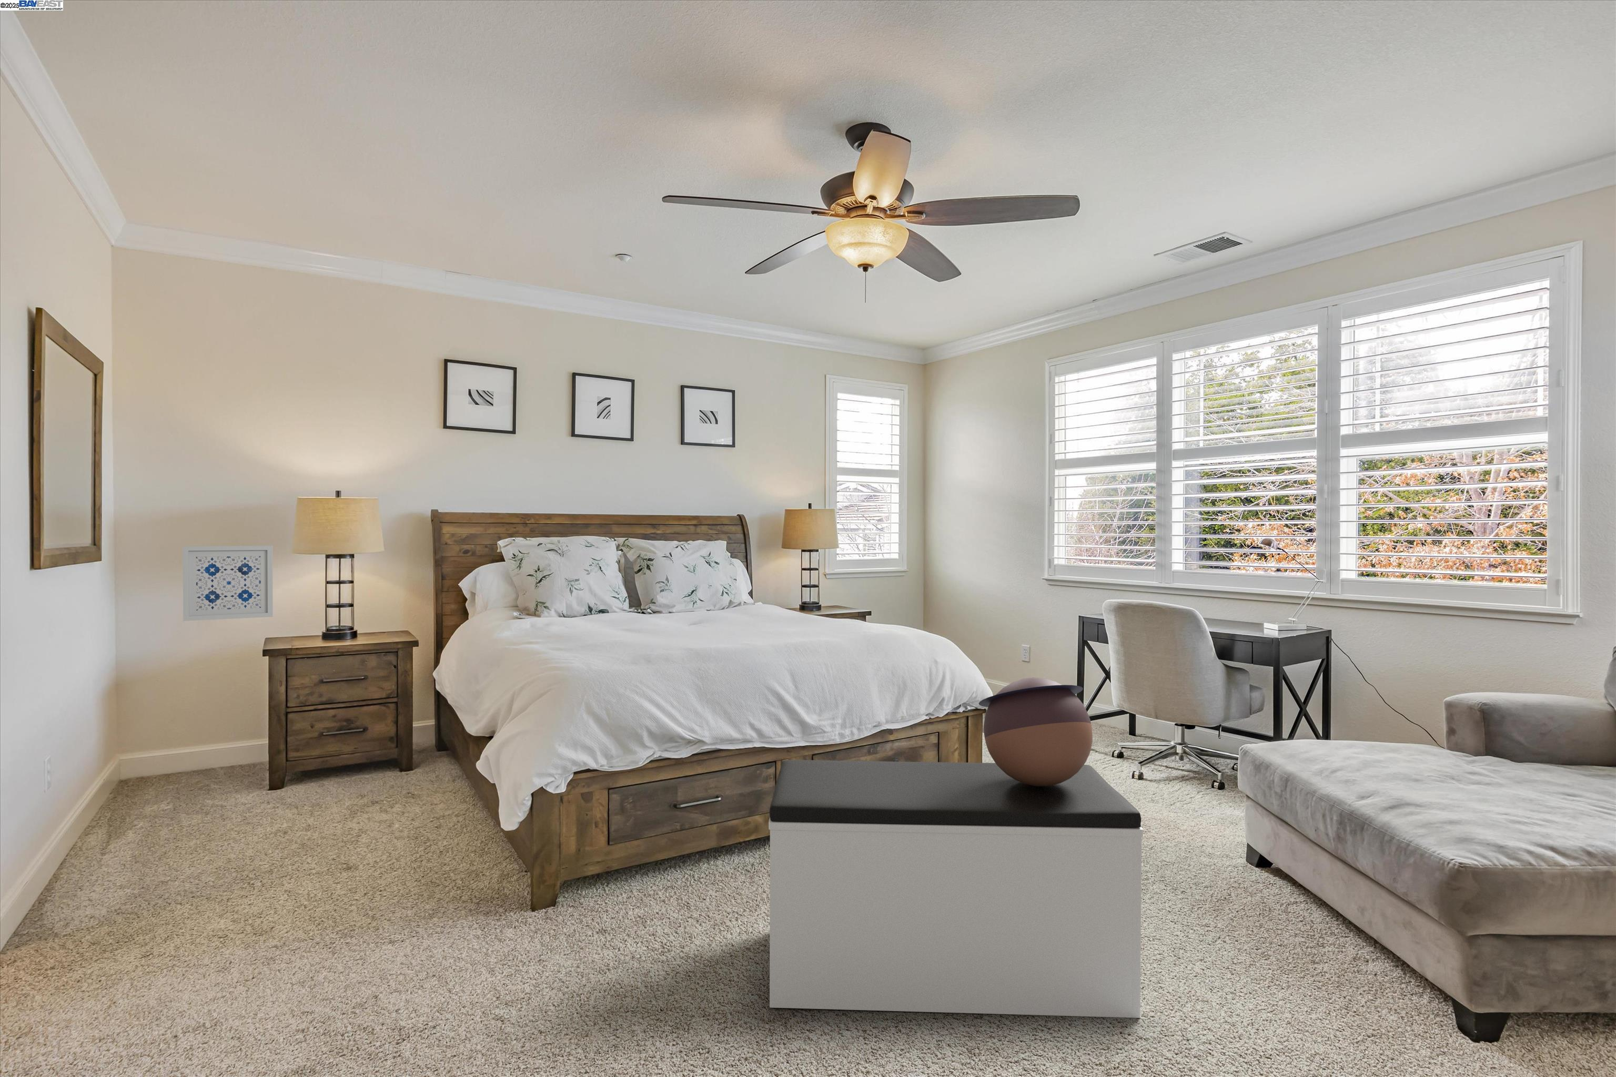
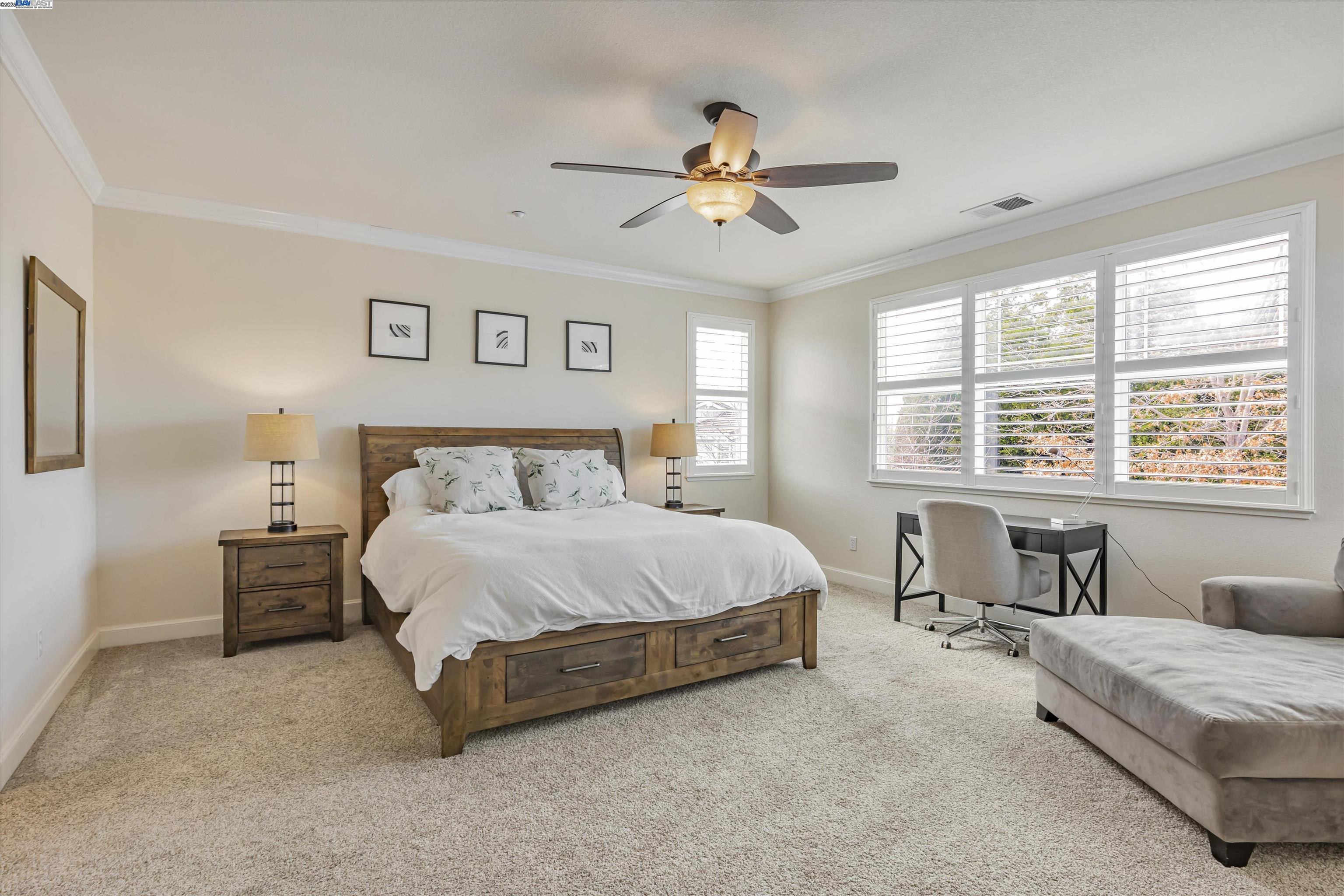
- decorative bowl [979,677,1093,787]
- bench [768,760,1143,1018]
- wall art [182,546,274,621]
